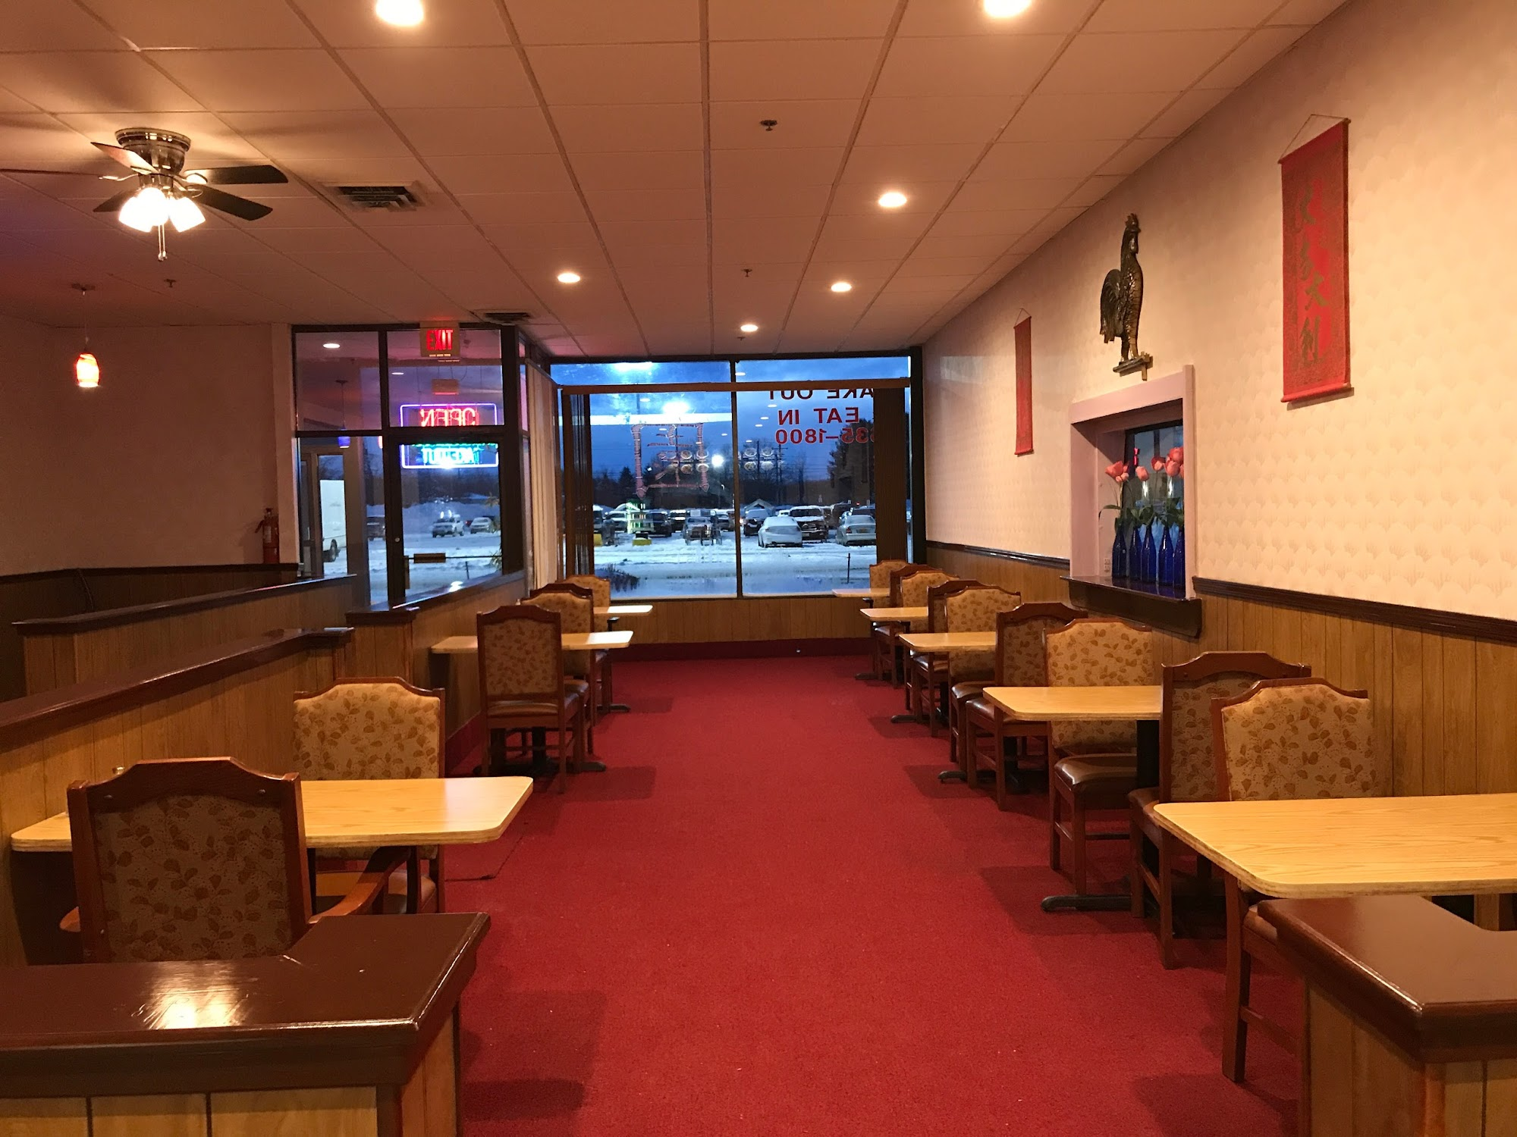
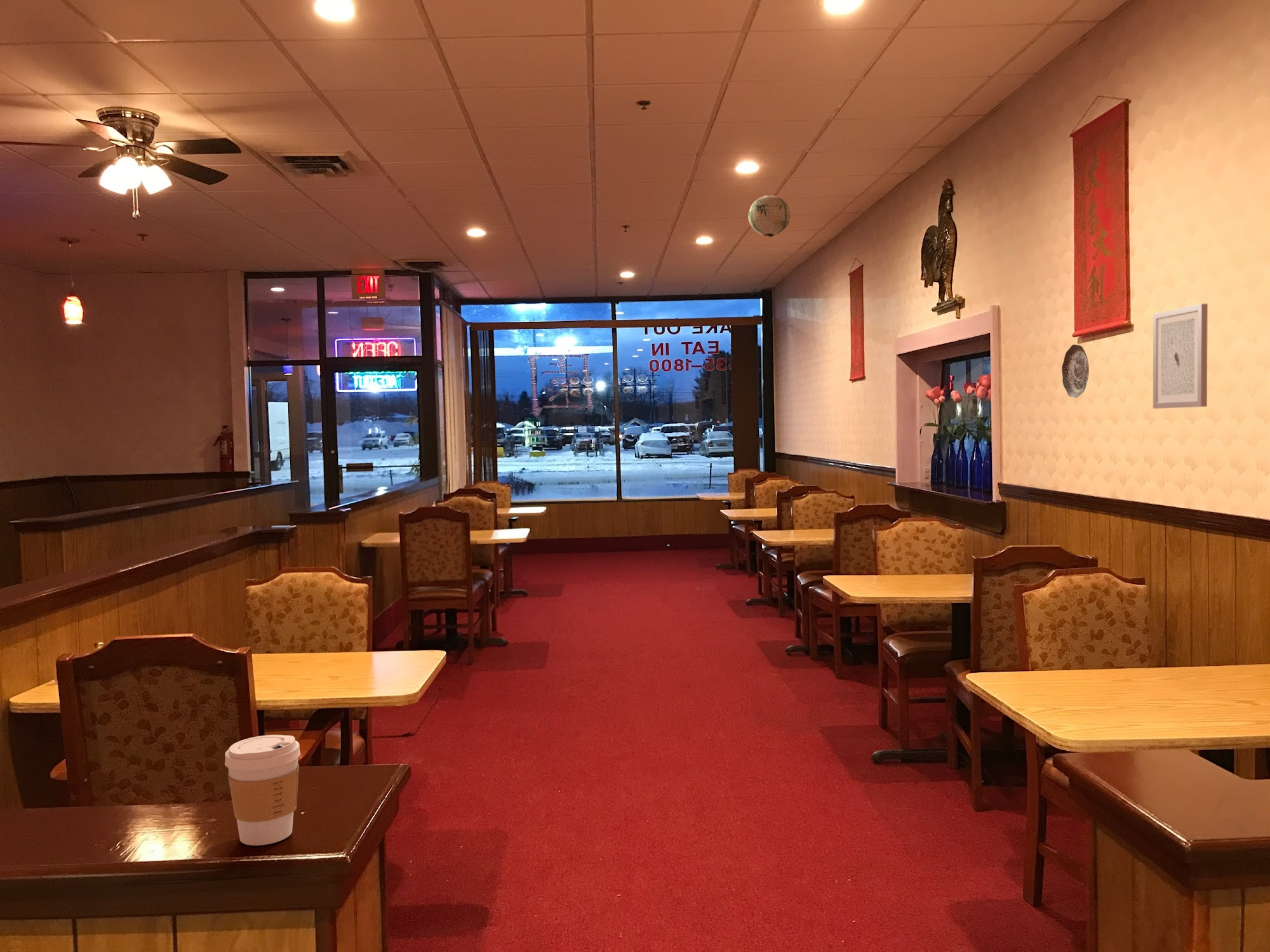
+ wall art [1153,303,1208,409]
+ decorative plate [1061,344,1090,399]
+ paper lantern [747,195,791,237]
+ coffee cup [224,734,301,846]
